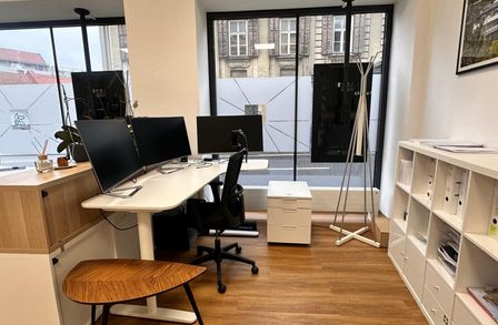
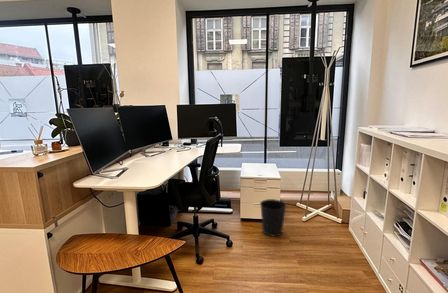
+ wastebasket [259,198,287,238]
